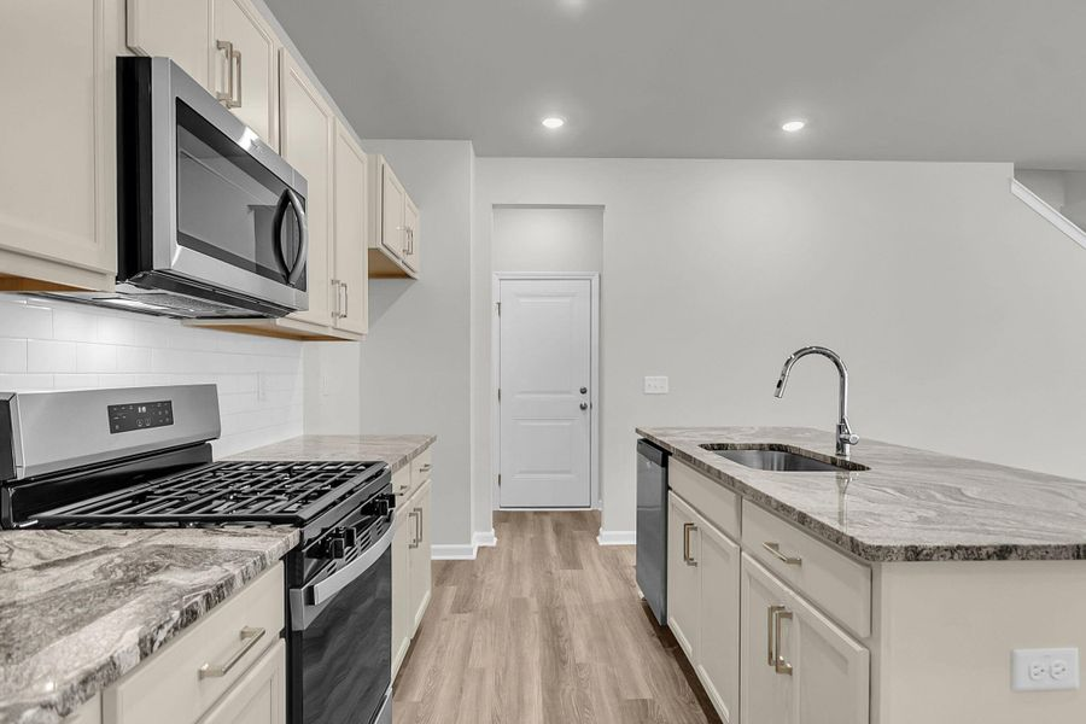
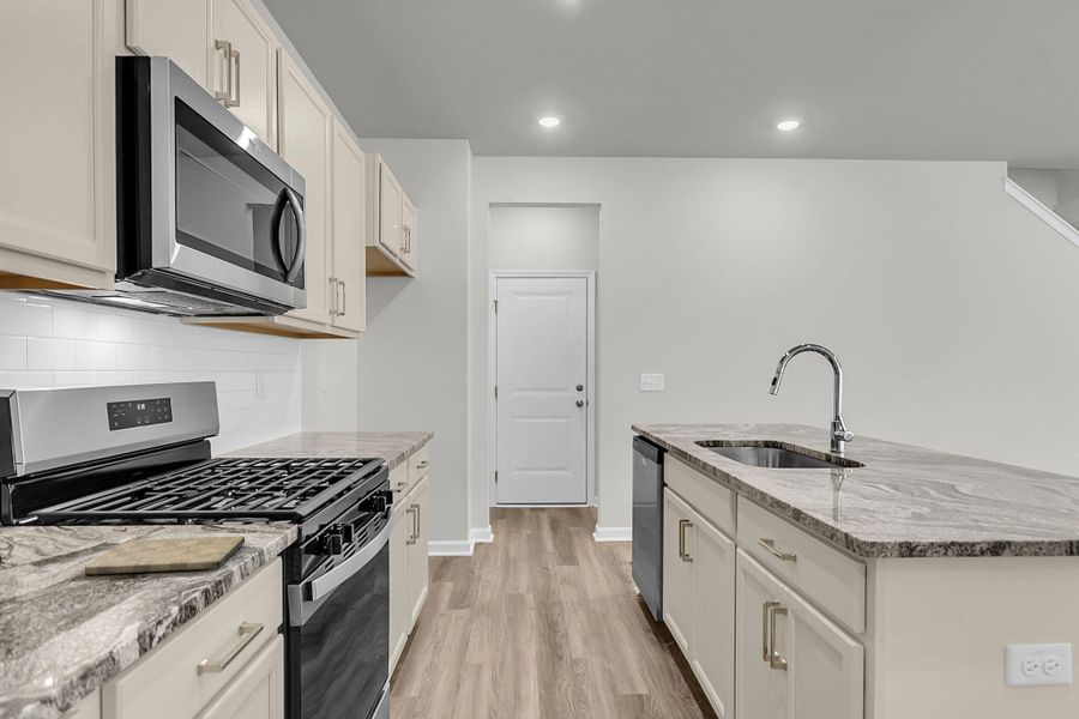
+ cutting board [84,534,246,576]
